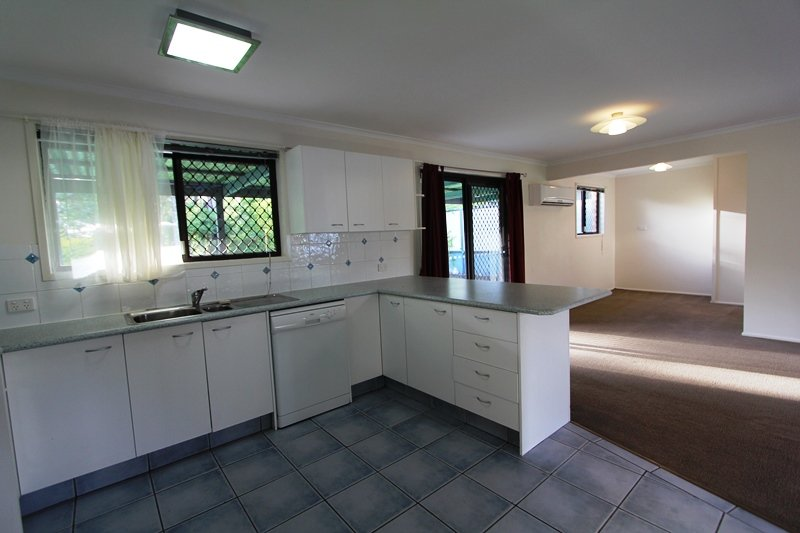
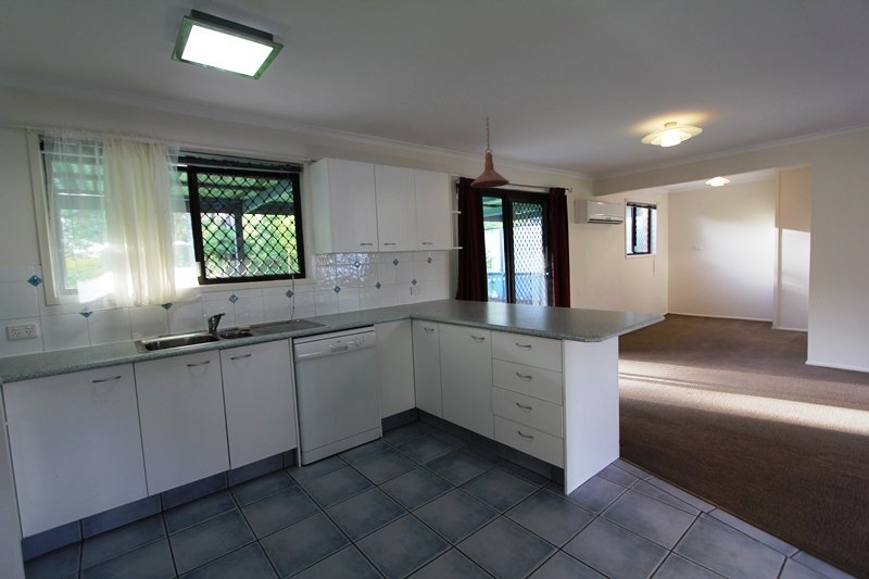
+ pendant light [469,116,511,189]
